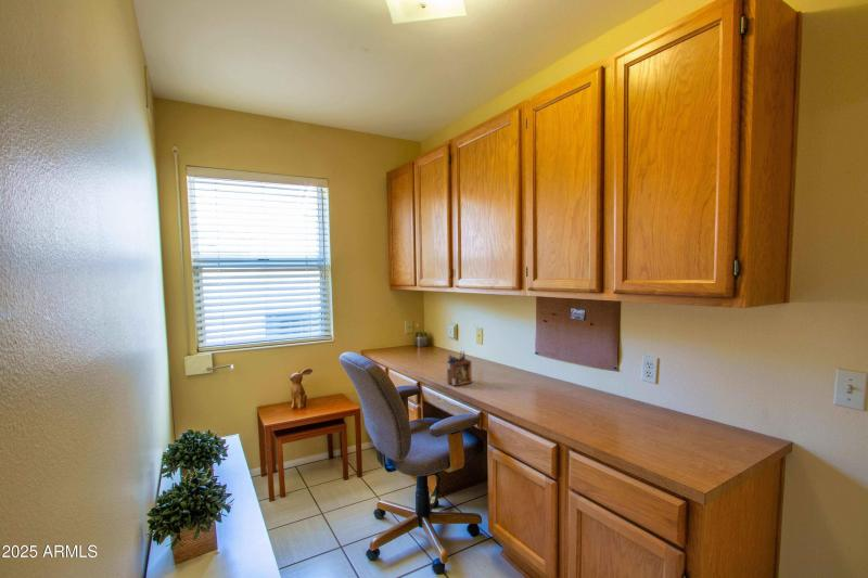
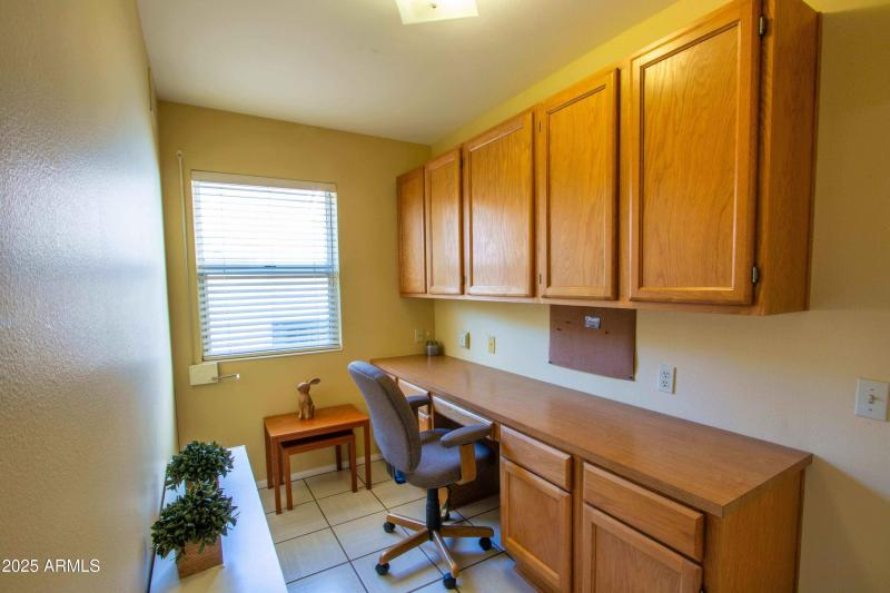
- desk organizer [446,350,473,387]
